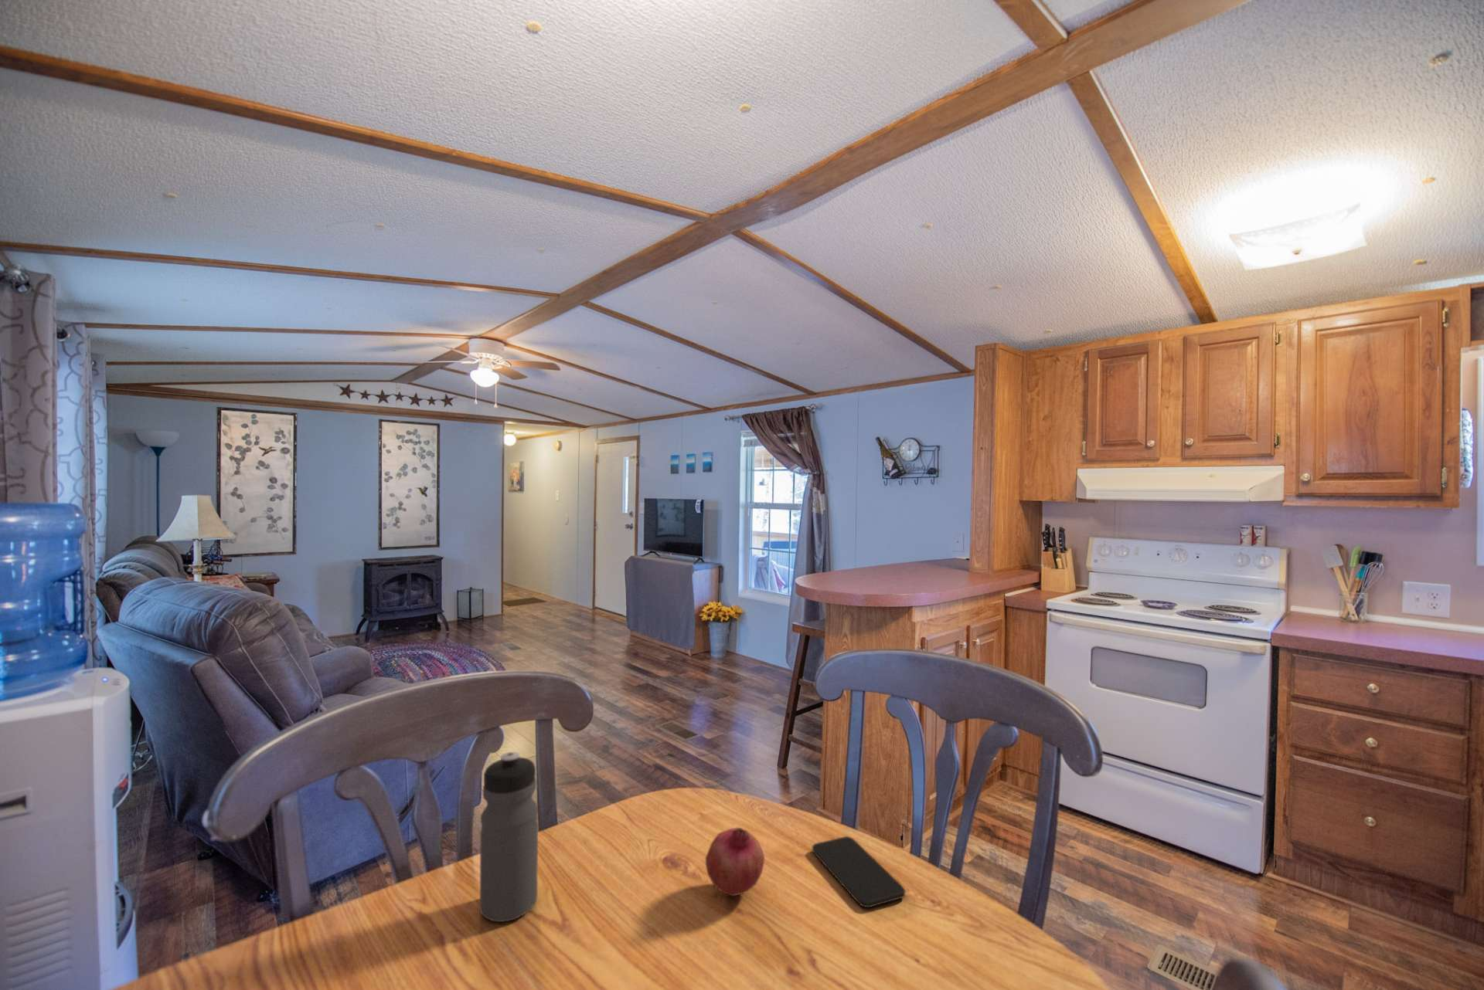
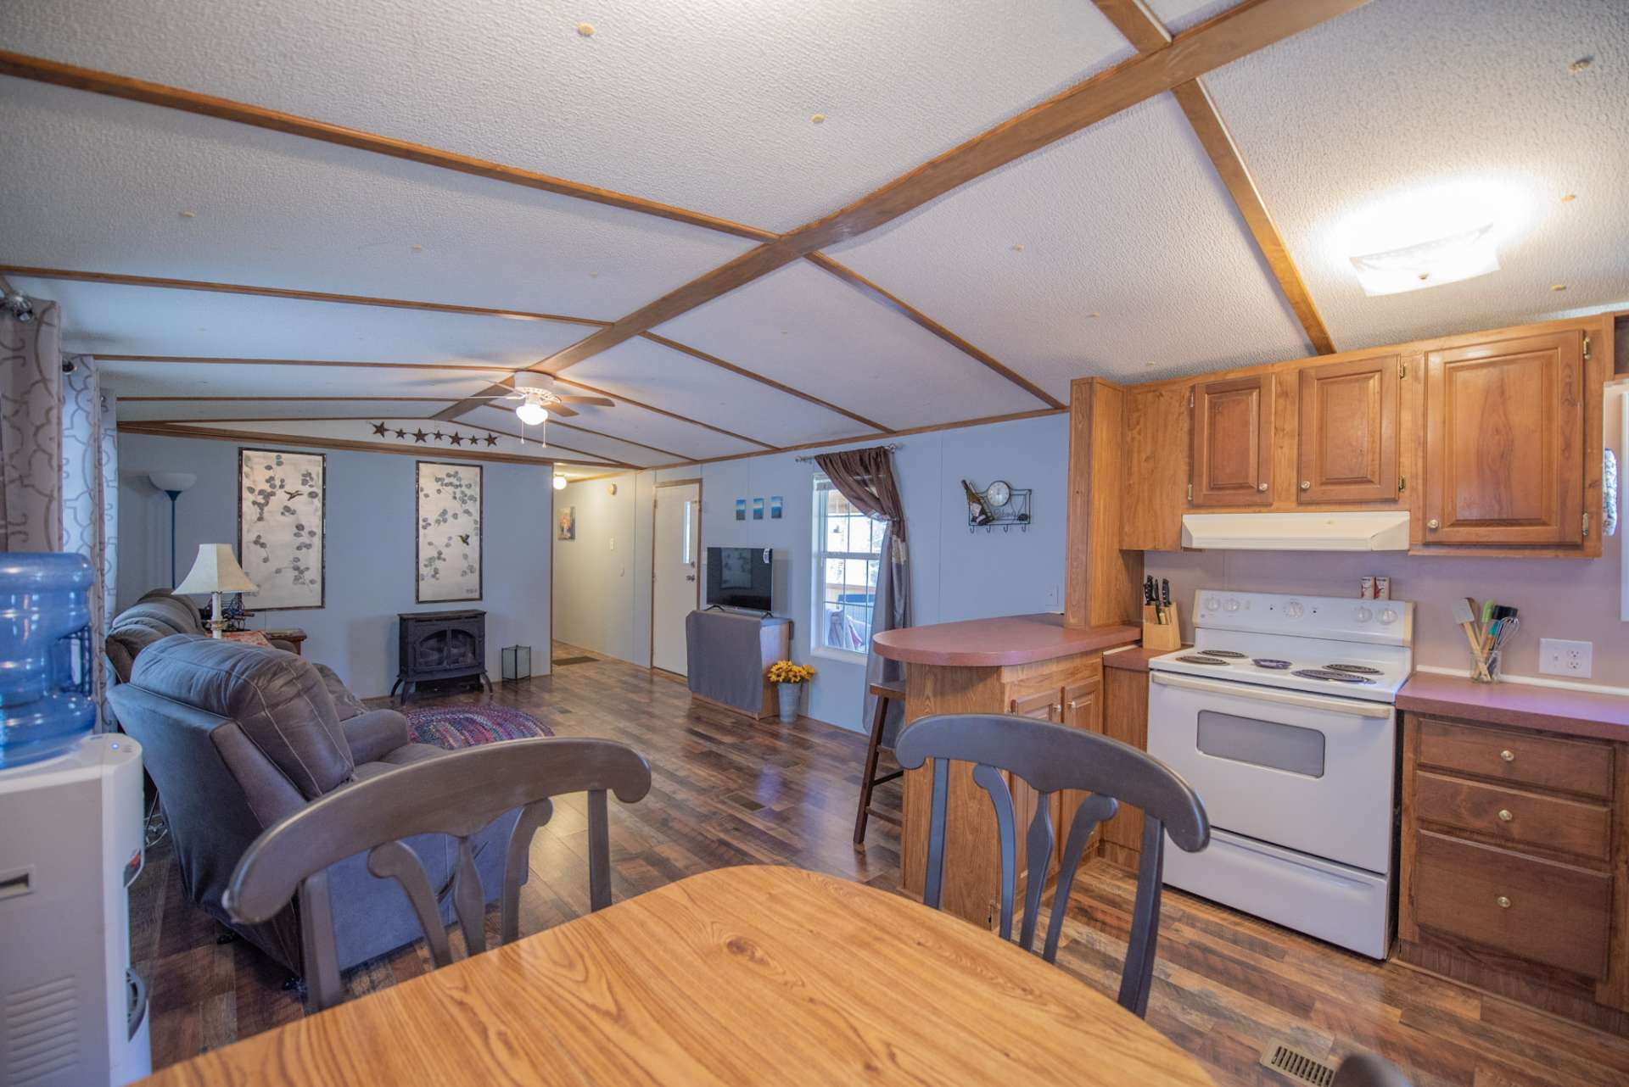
- smartphone [812,835,906,908]
- fruit [704,826,765,896]
- water bottle [479,751,539,923]
